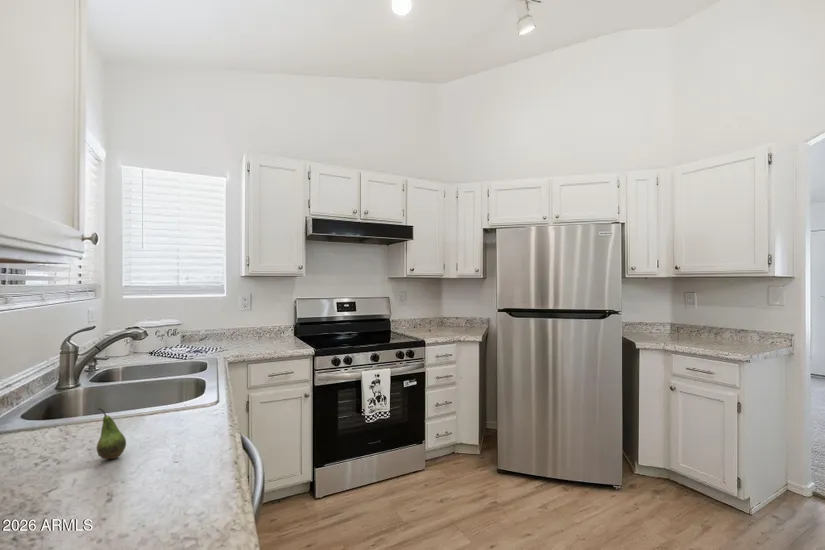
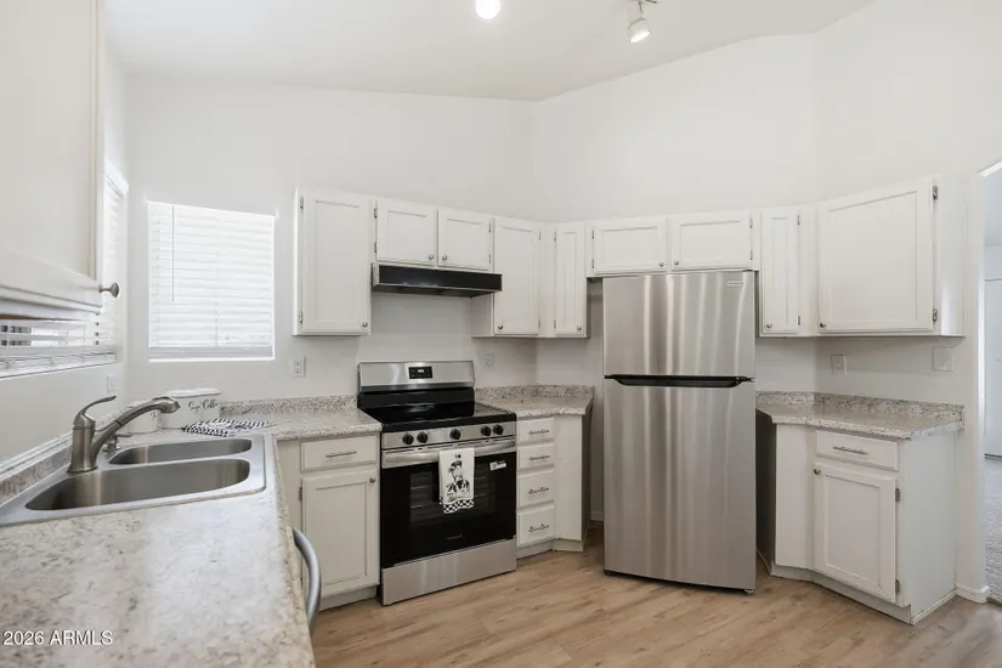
- fruit [96,407,127,460]
